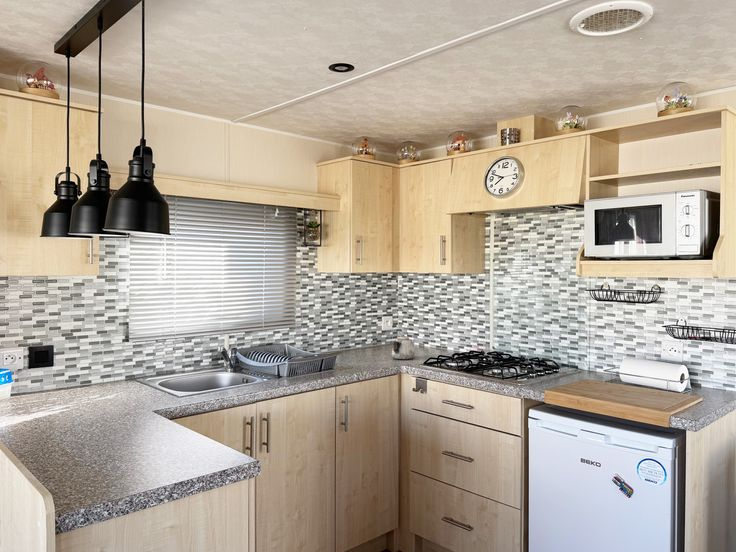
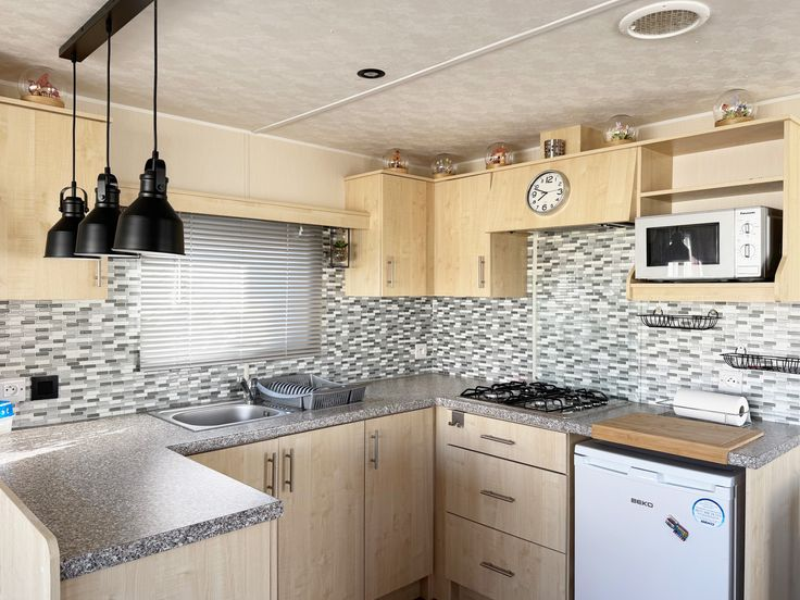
- teapot [391,333,416,361]
